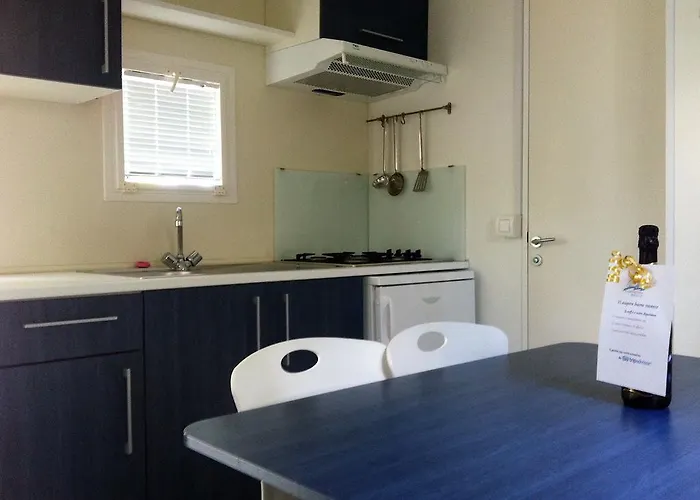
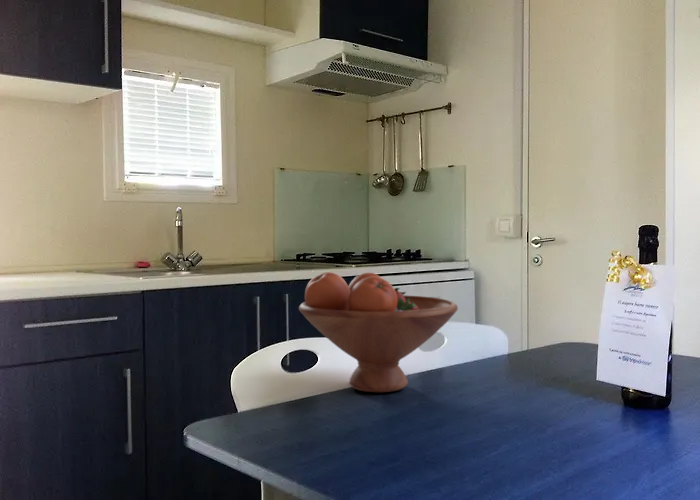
+ fruit bowl [298,271,459,393]
